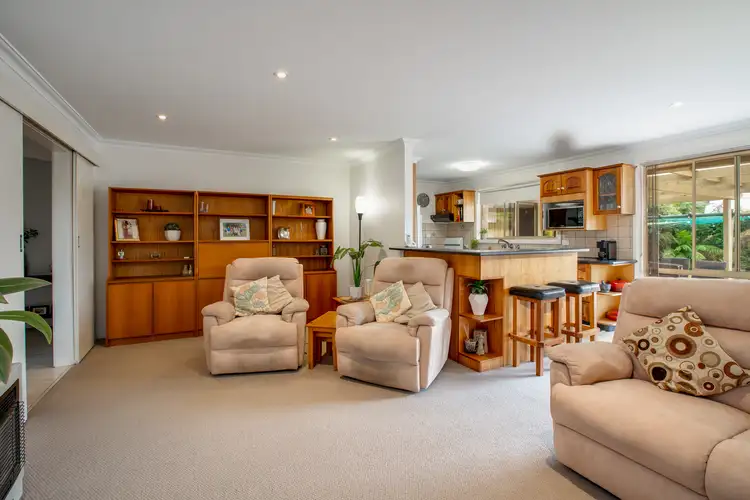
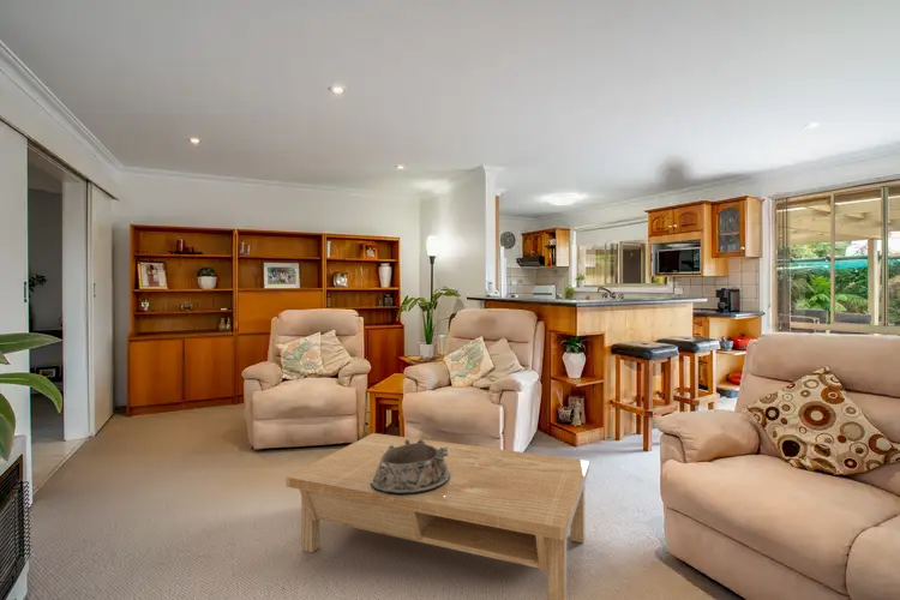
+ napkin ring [371,438,450,496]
+ coffee table [284,432,590,600]
